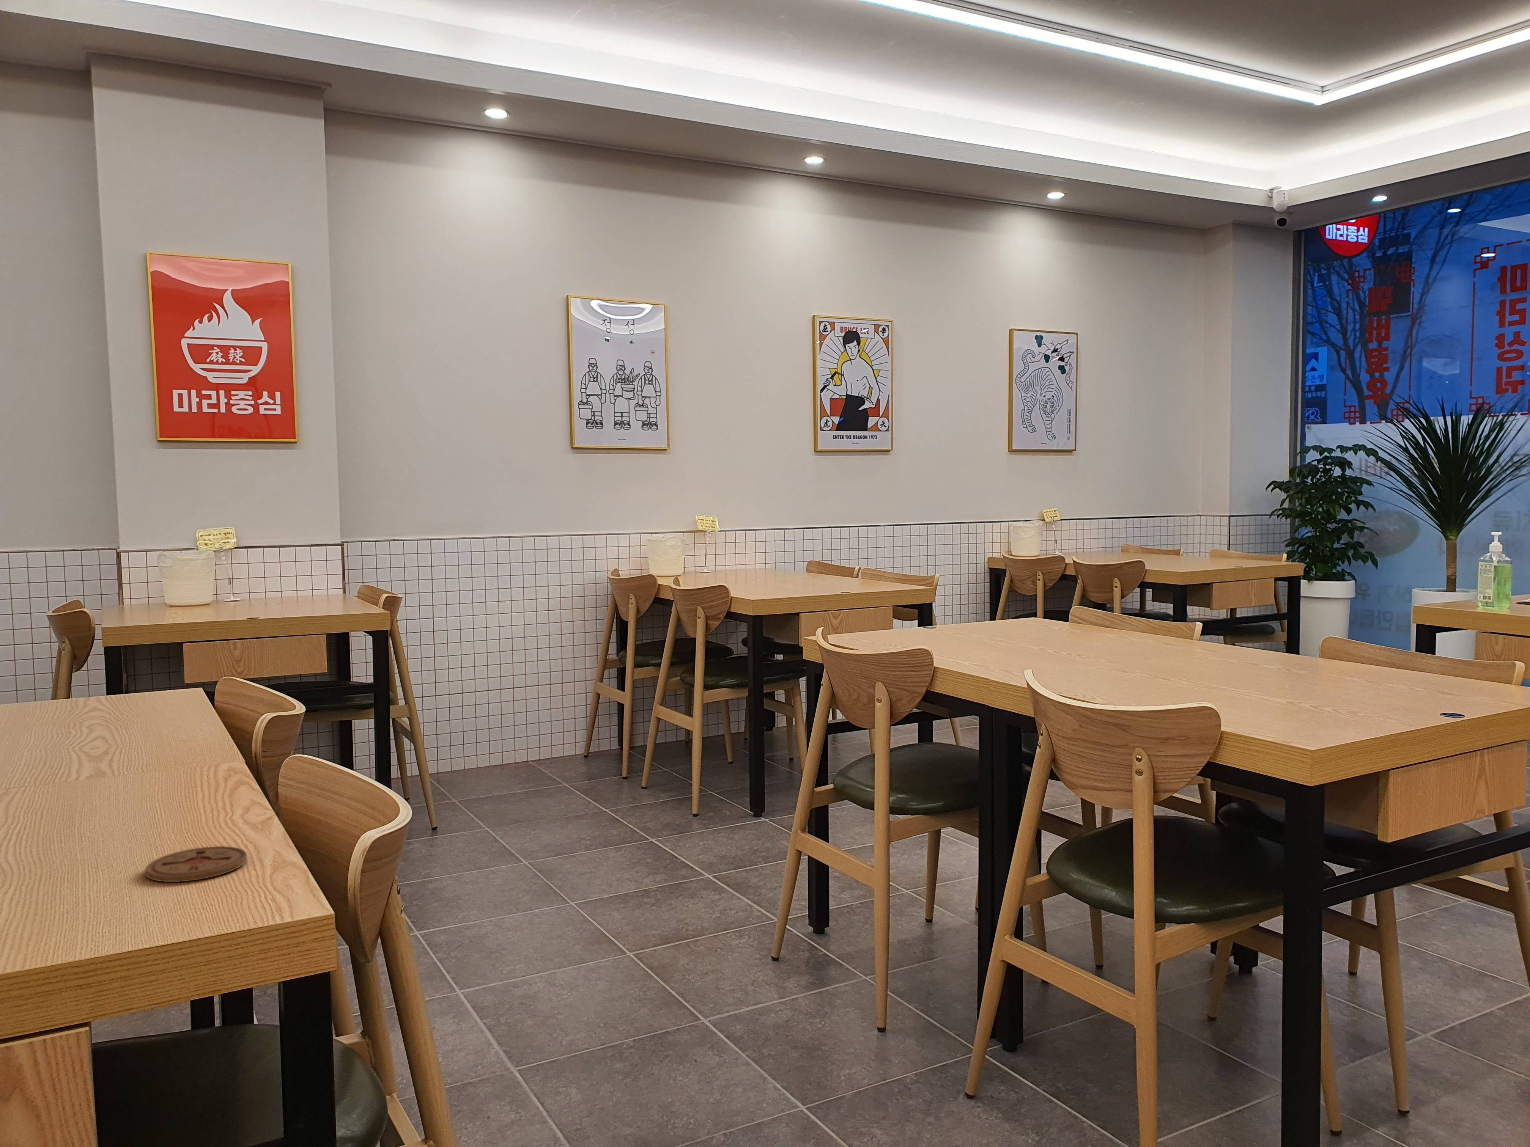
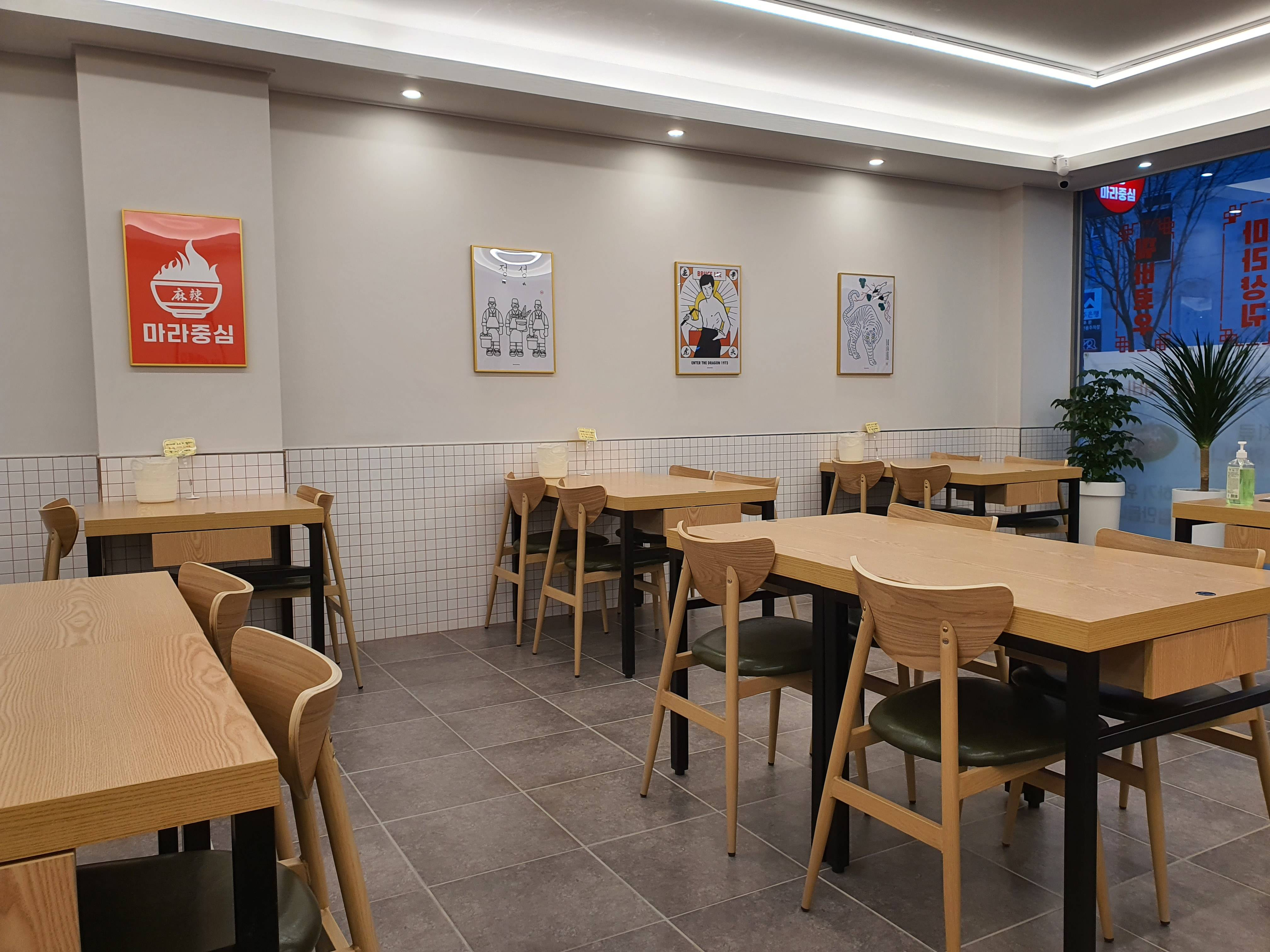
- coaster [145,846,248,882]
